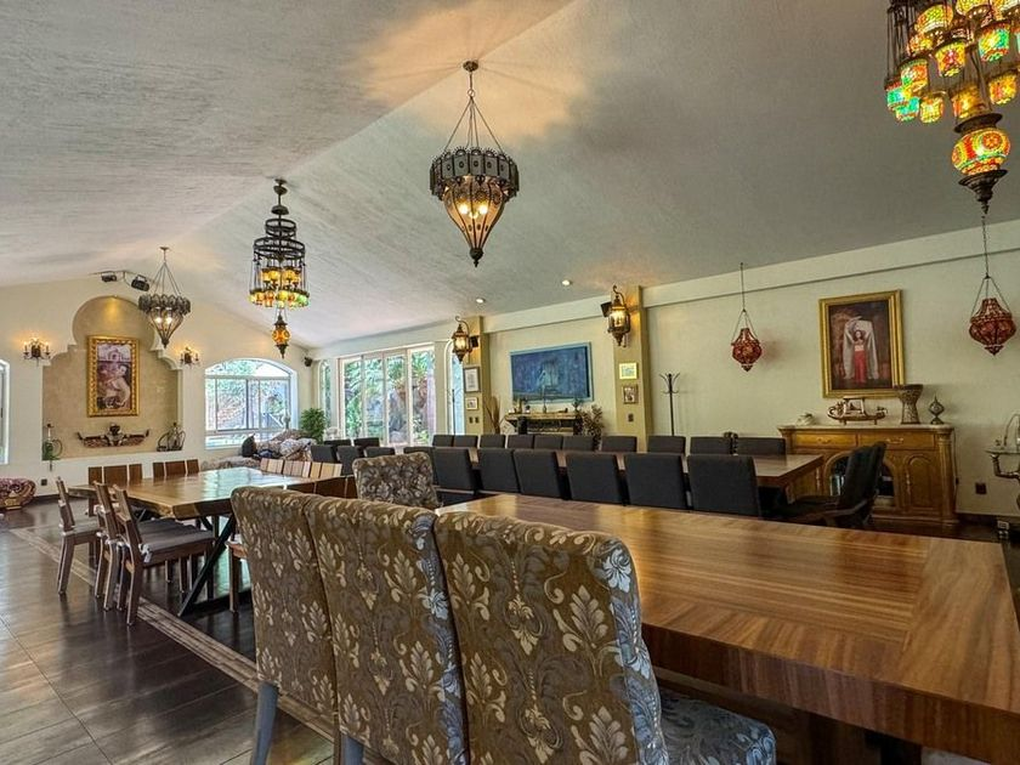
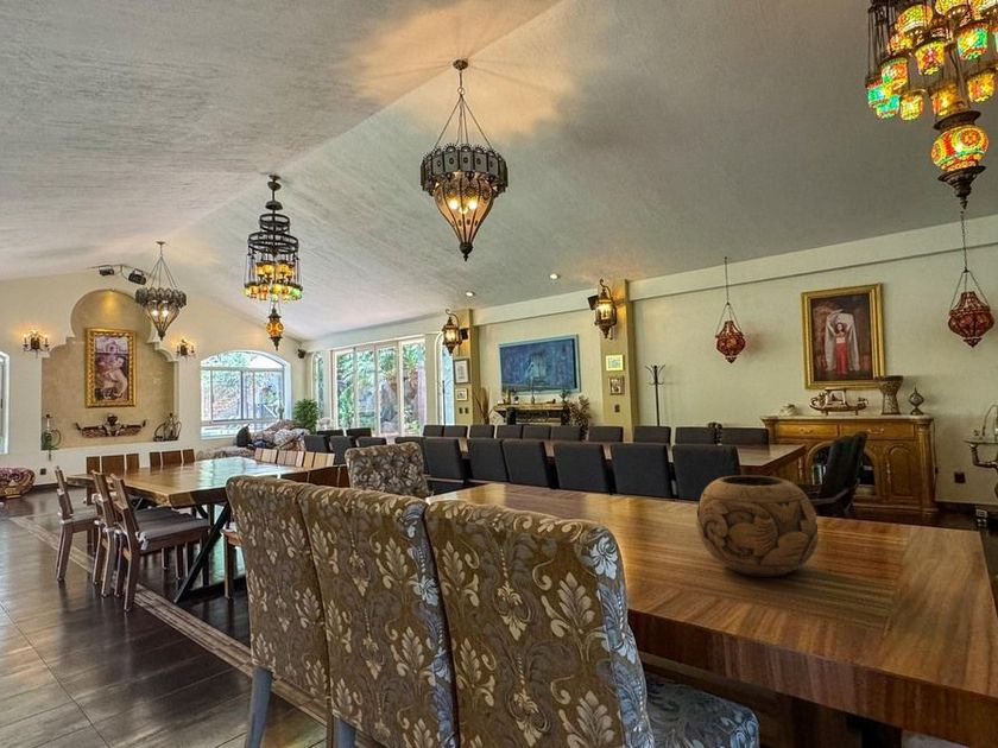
+ decorative bowl [695,475,820,578]
